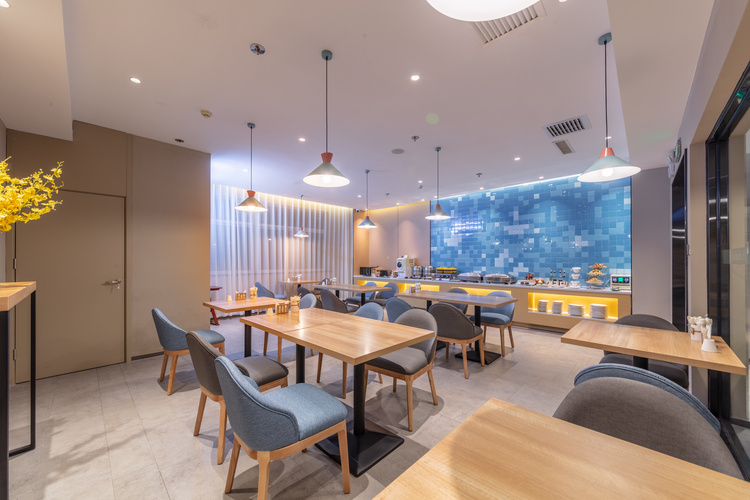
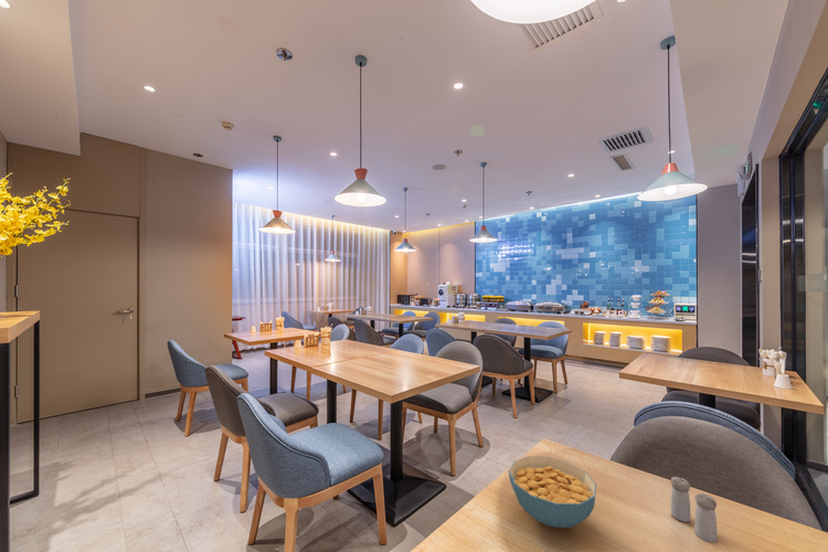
+ cereal bowl [508,455,597,529]
+ salt and pepper shaker [670,476,719,543]
